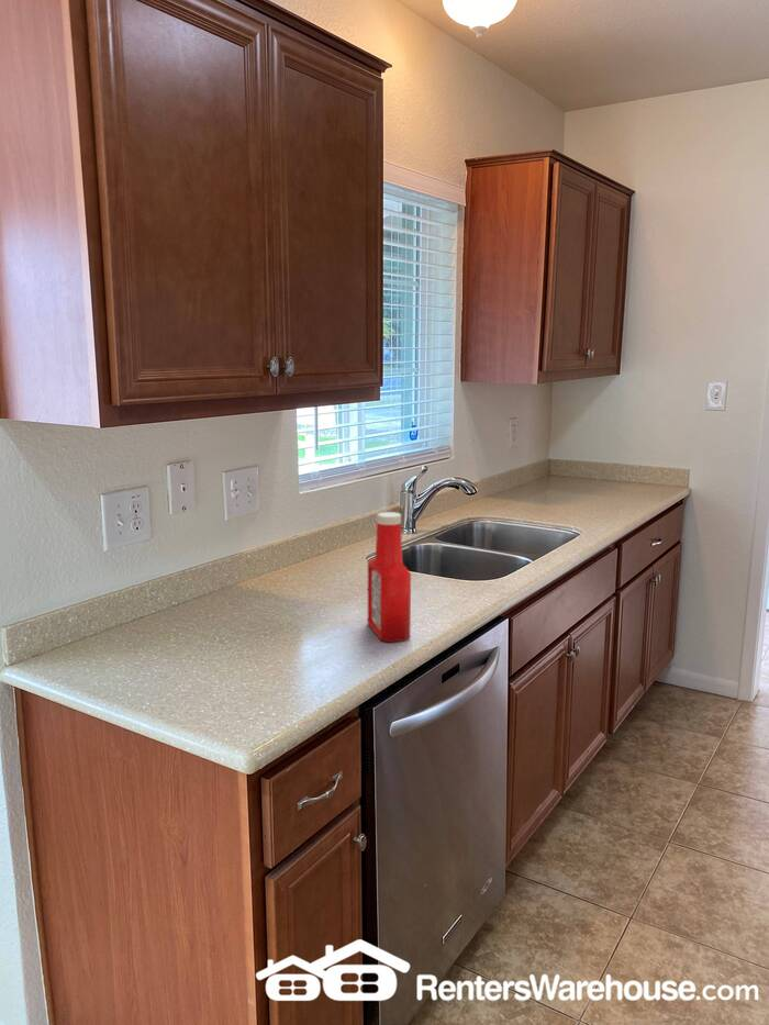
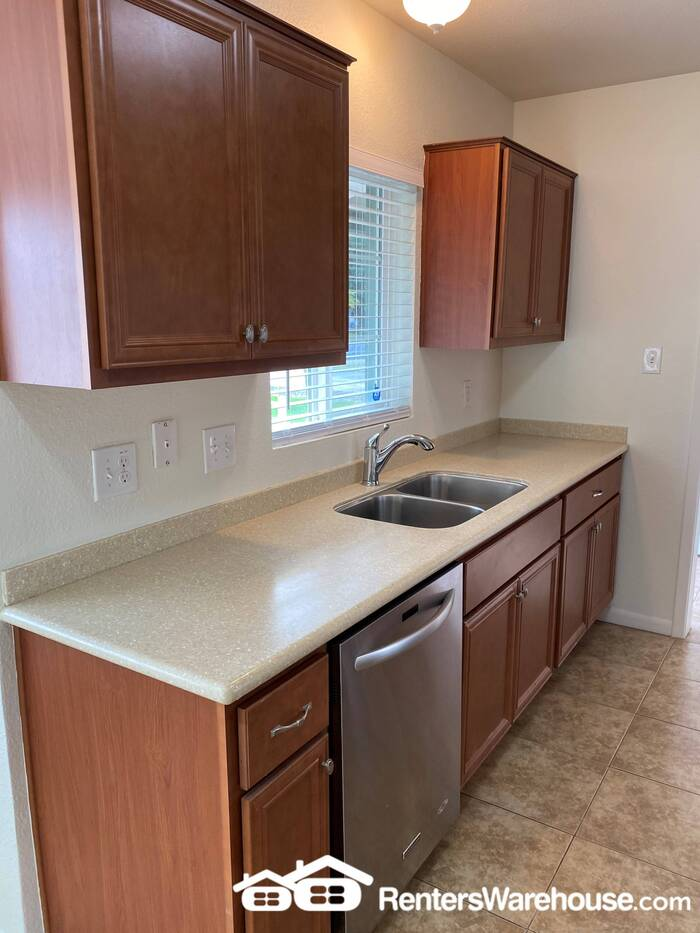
- soap bottle [367,511,412,644]
